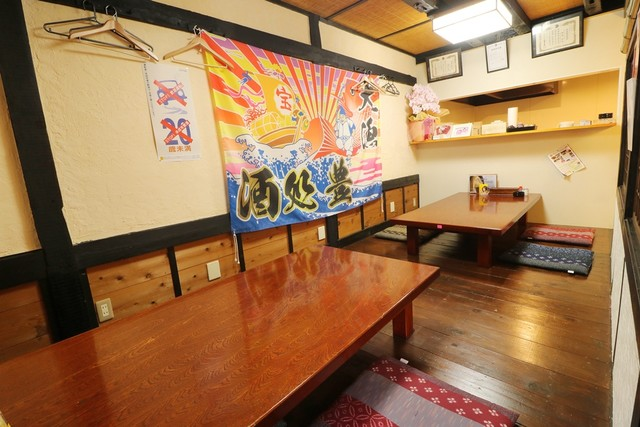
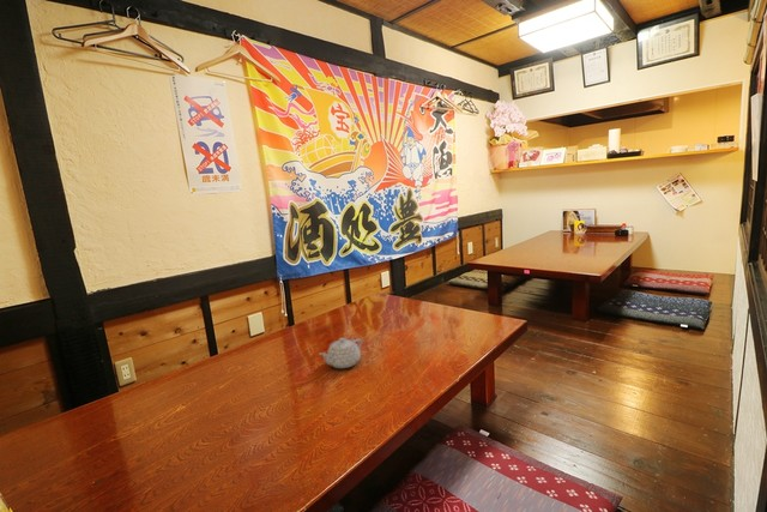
+ teapot [318,337,363,369]
